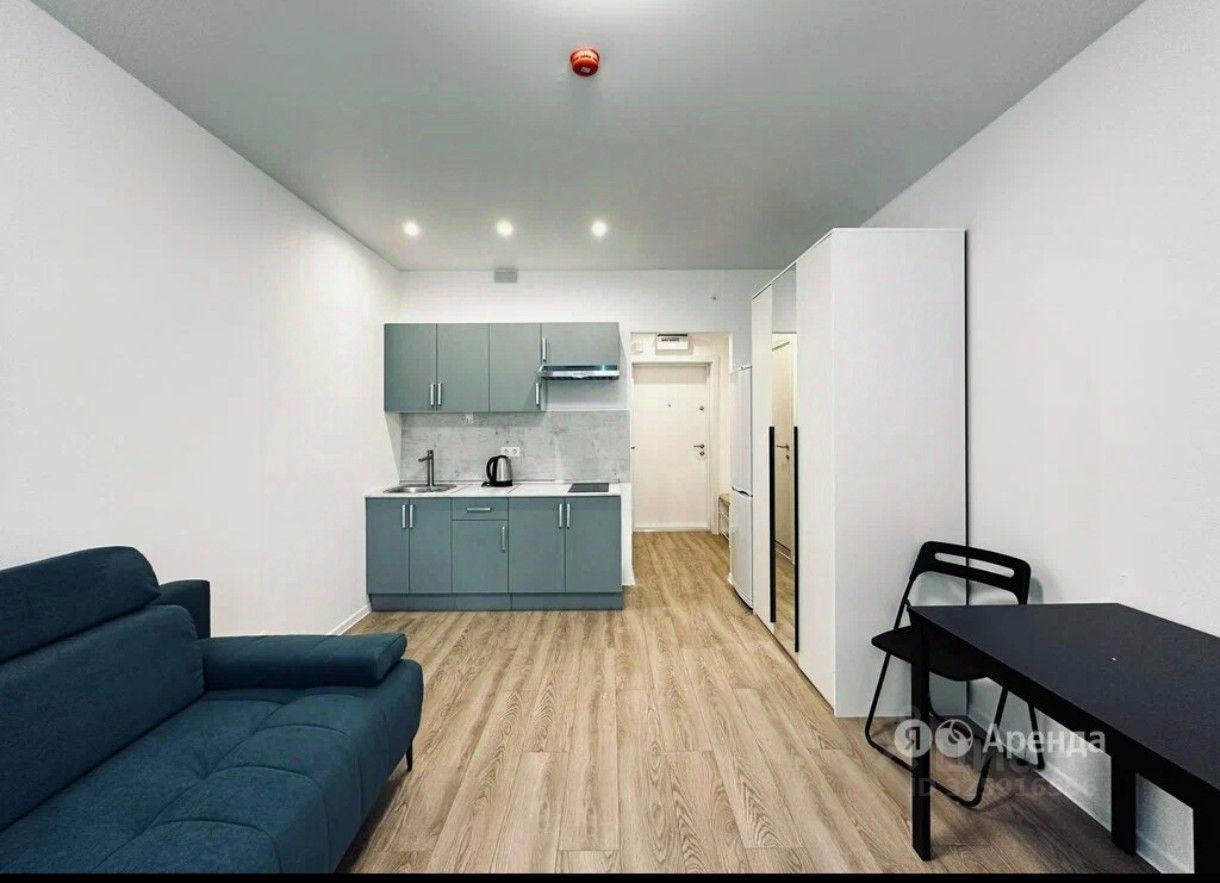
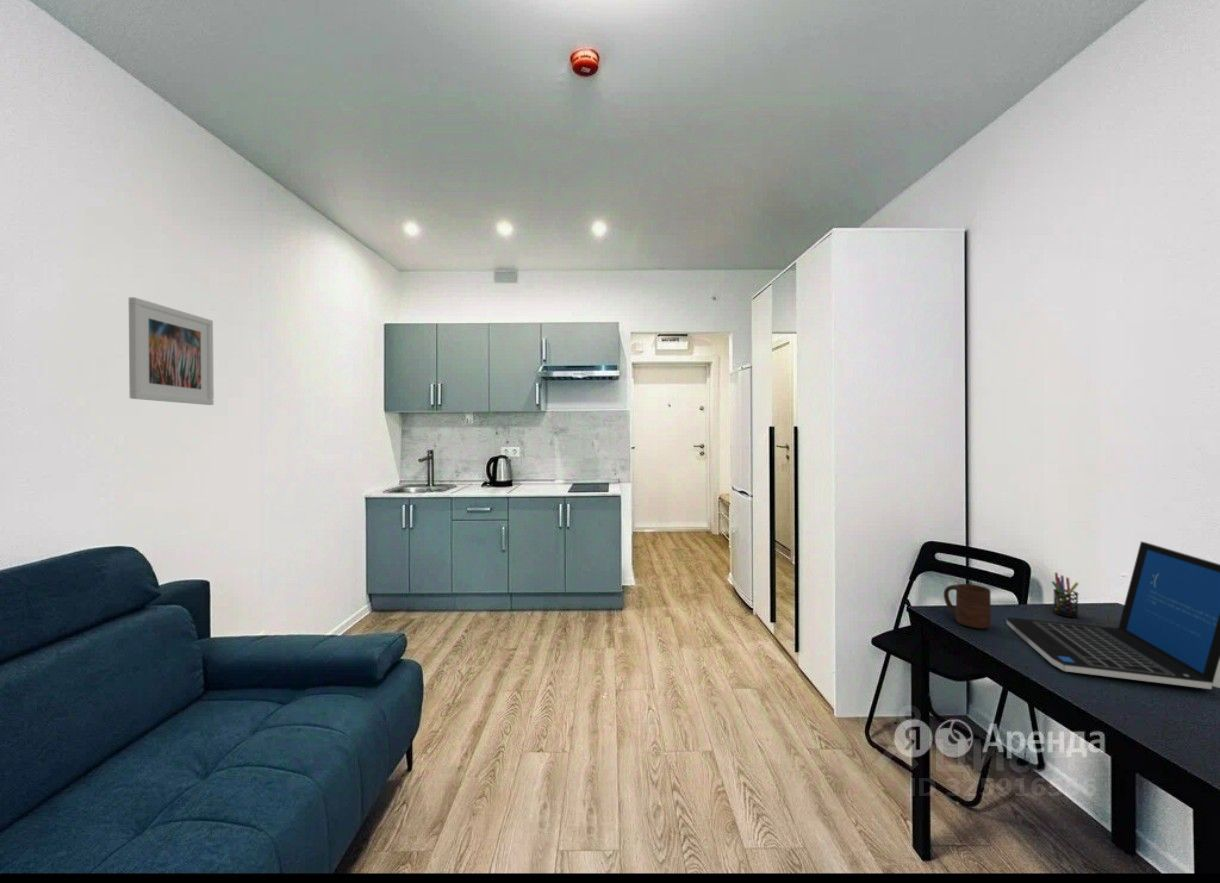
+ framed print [128,296,215,406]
+ pen holder [1051,572,1080,618]
+ laptop [1005,540,1220,690]
+ cup [943,583,992,629]
